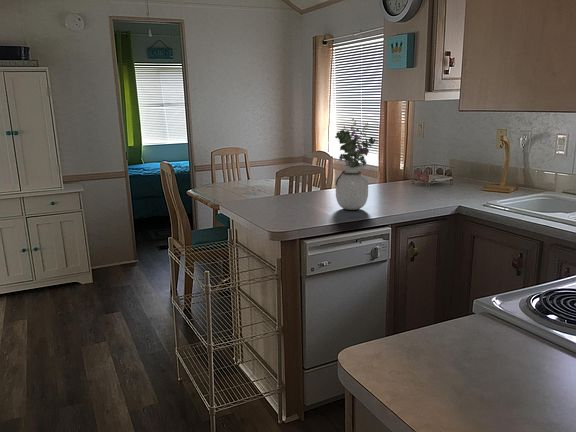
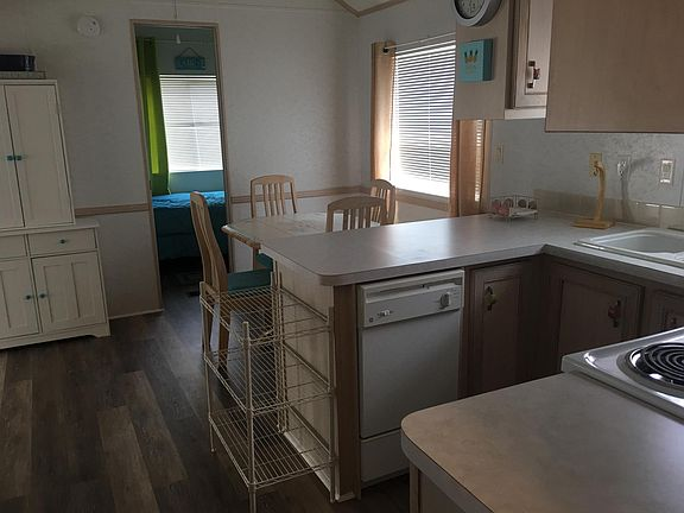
- bouquet [334,118,379,211]
